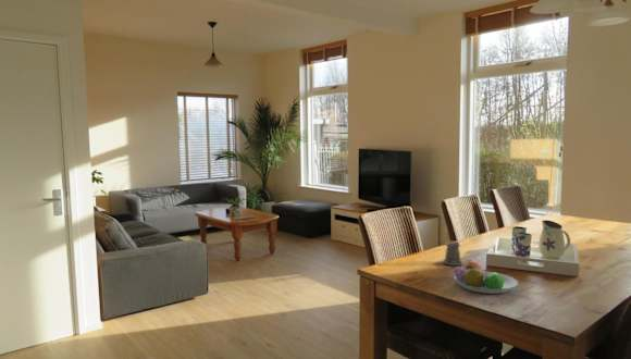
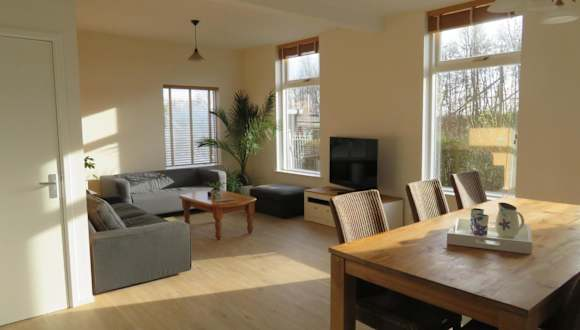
- fruit bowl [453,259,519,295]
- pepper shaker [436,240,463,267]
